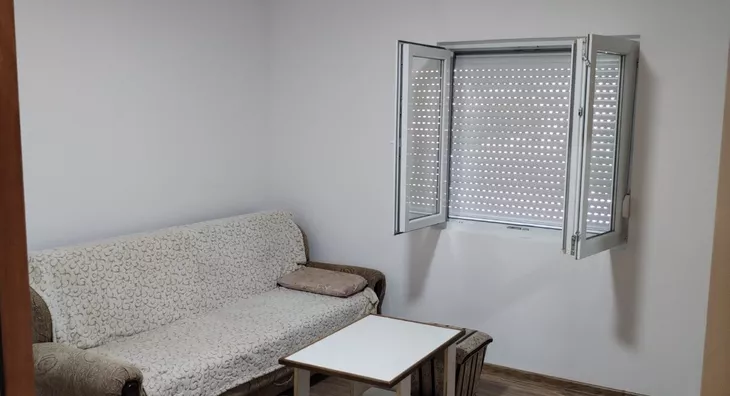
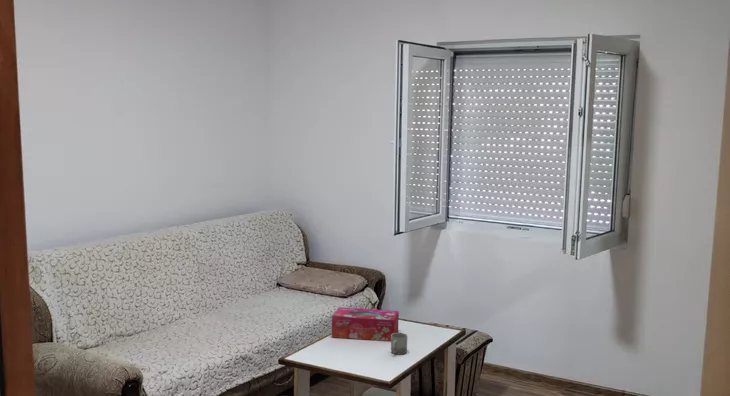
+ tissue box [331,306,400,342]
+ cup [390,332,408,355]
